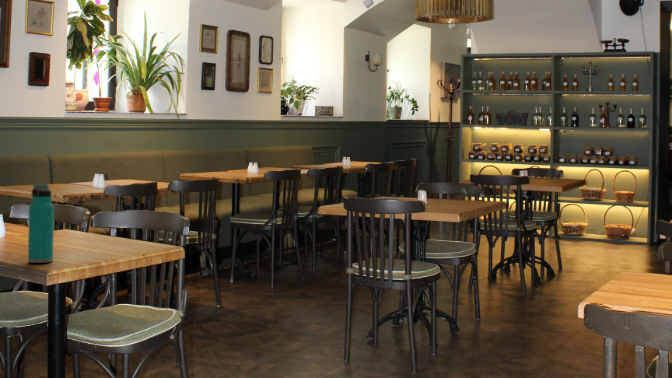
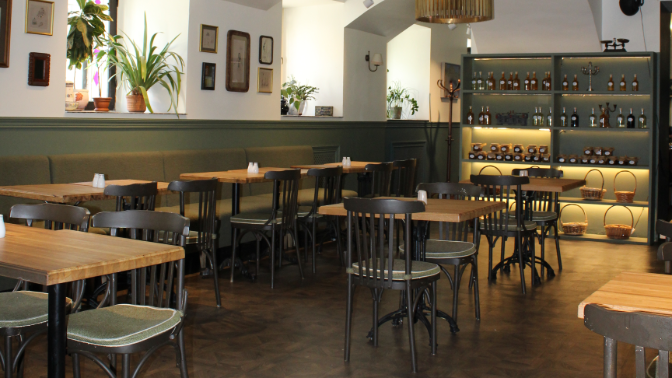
- water bottle [27,183,55,264]
